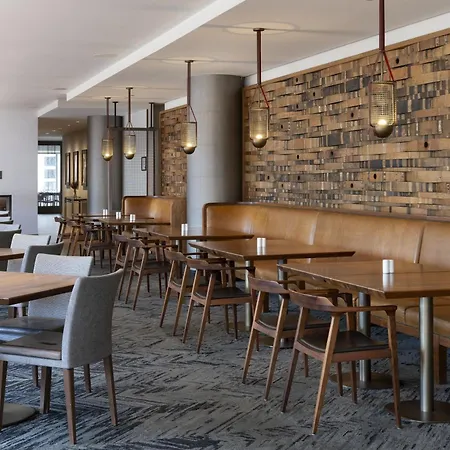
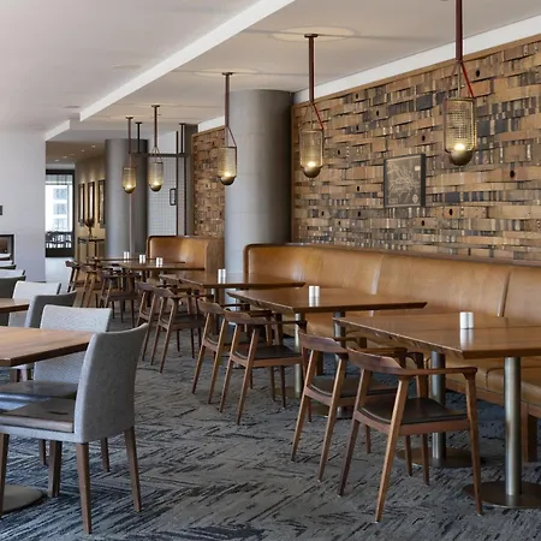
+ wall art [382,151,427,209]
